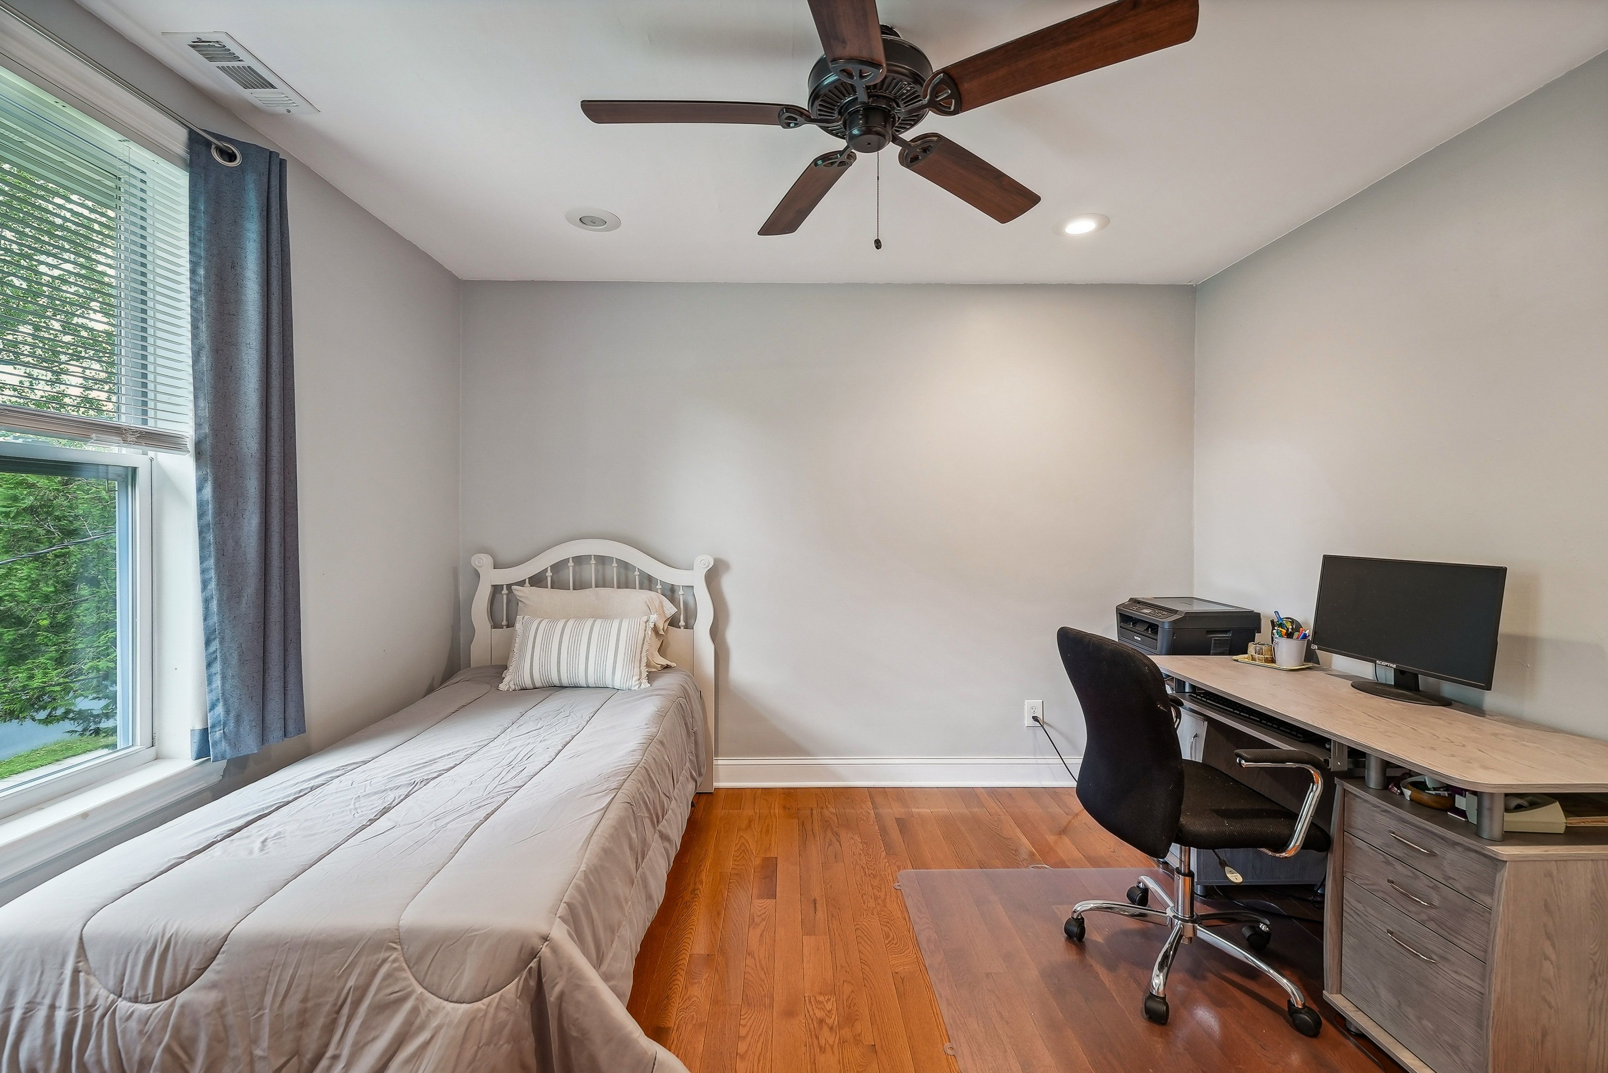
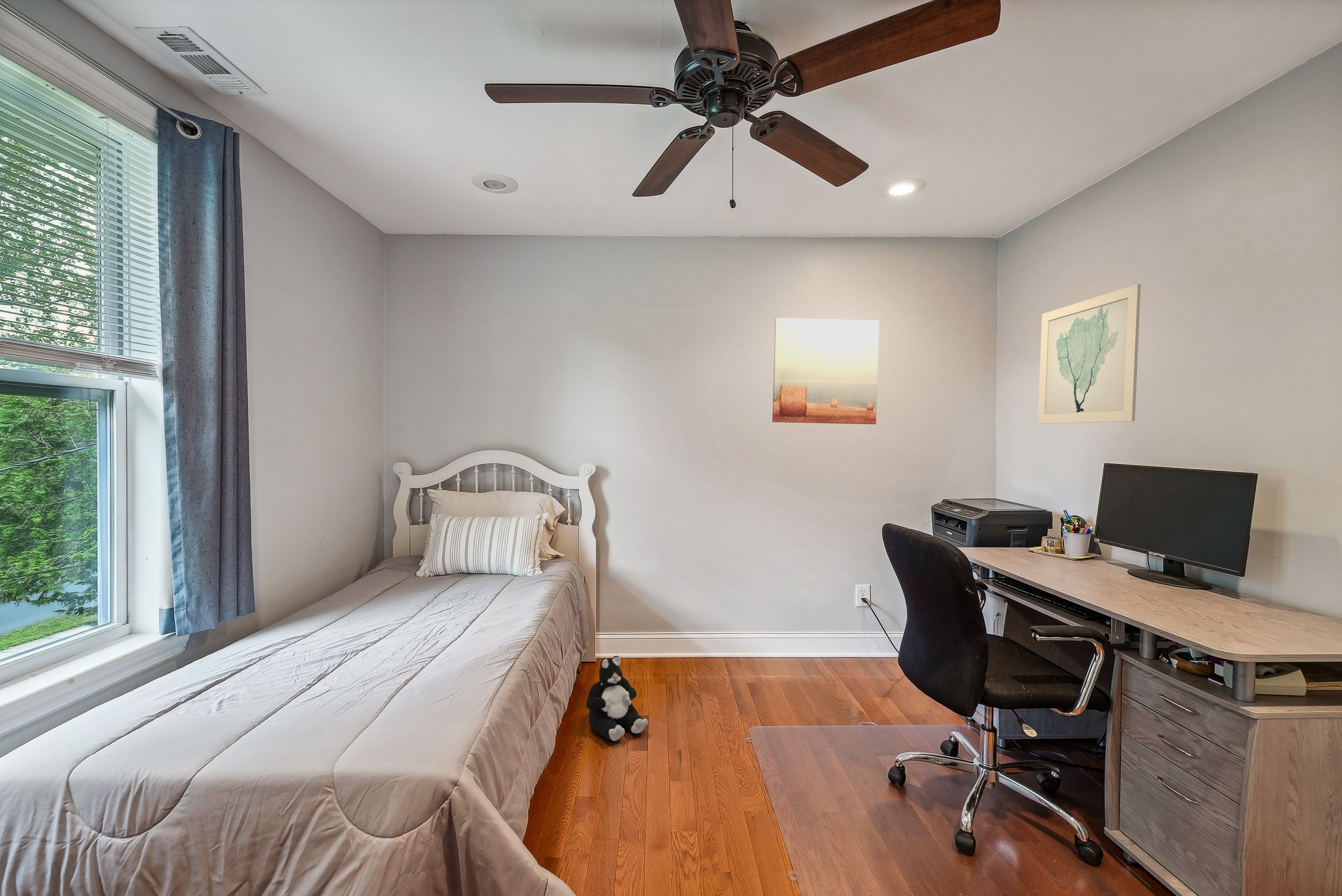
+ wall art [1038,284,1141,424]
+ wall art [772,317,879,425]
+ plush toy [586,655,648,741]
